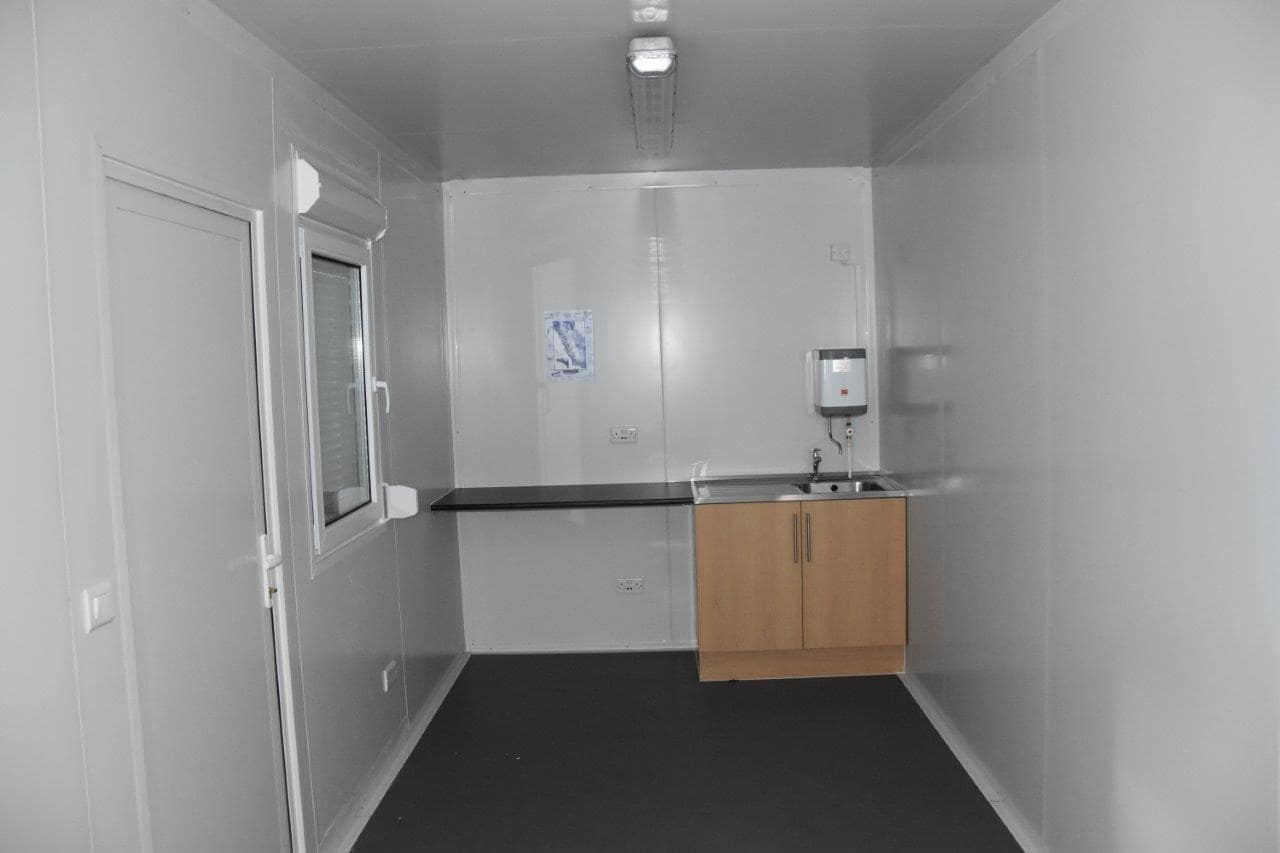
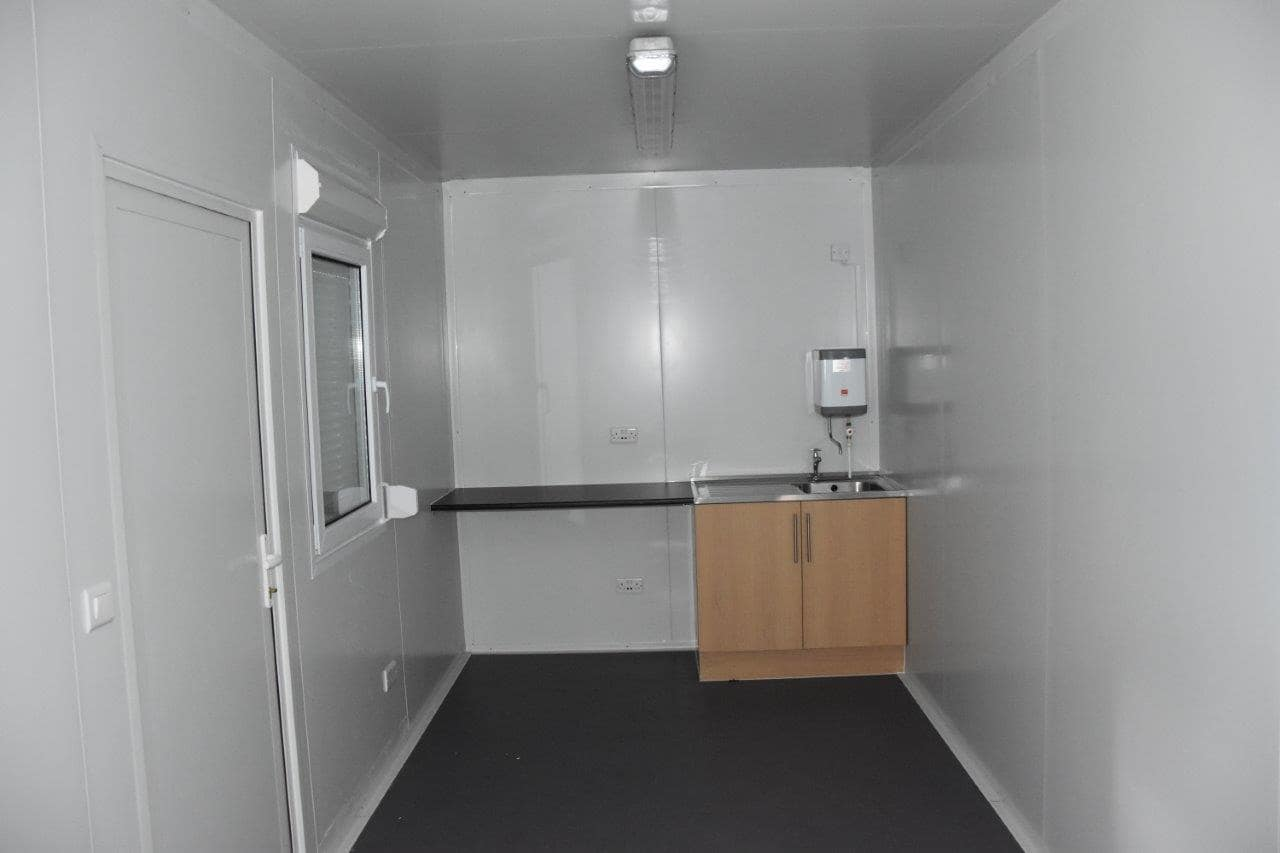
- wall art [544,309,596,383]
